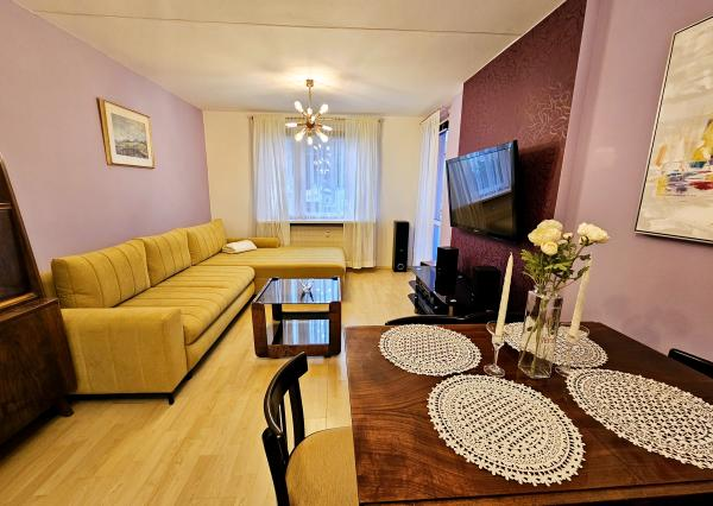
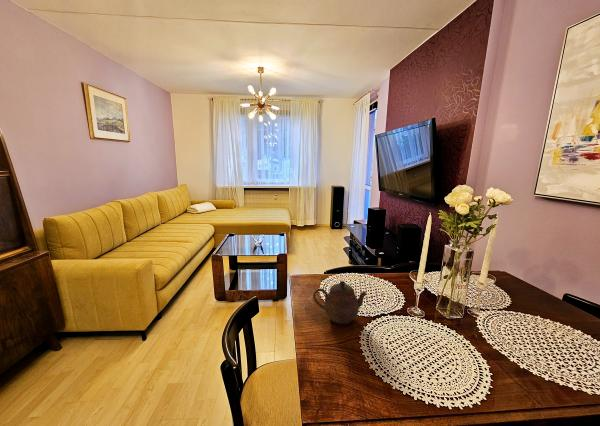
+ teapot [312,280,367,325]
